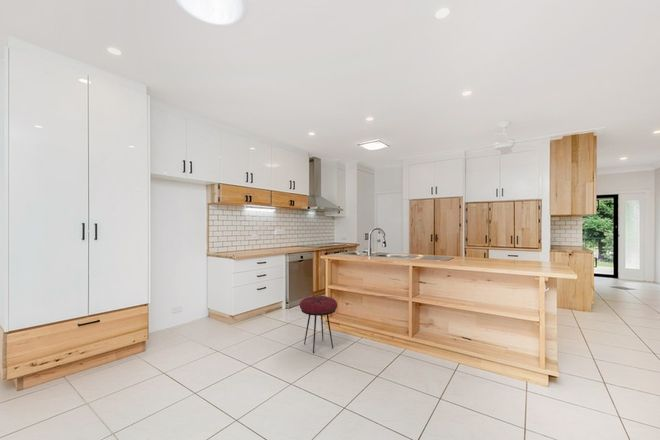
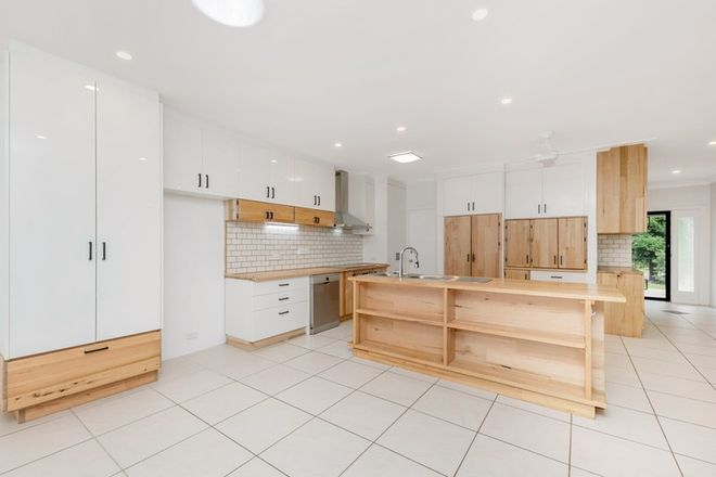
- stool [299,295,338,354]
